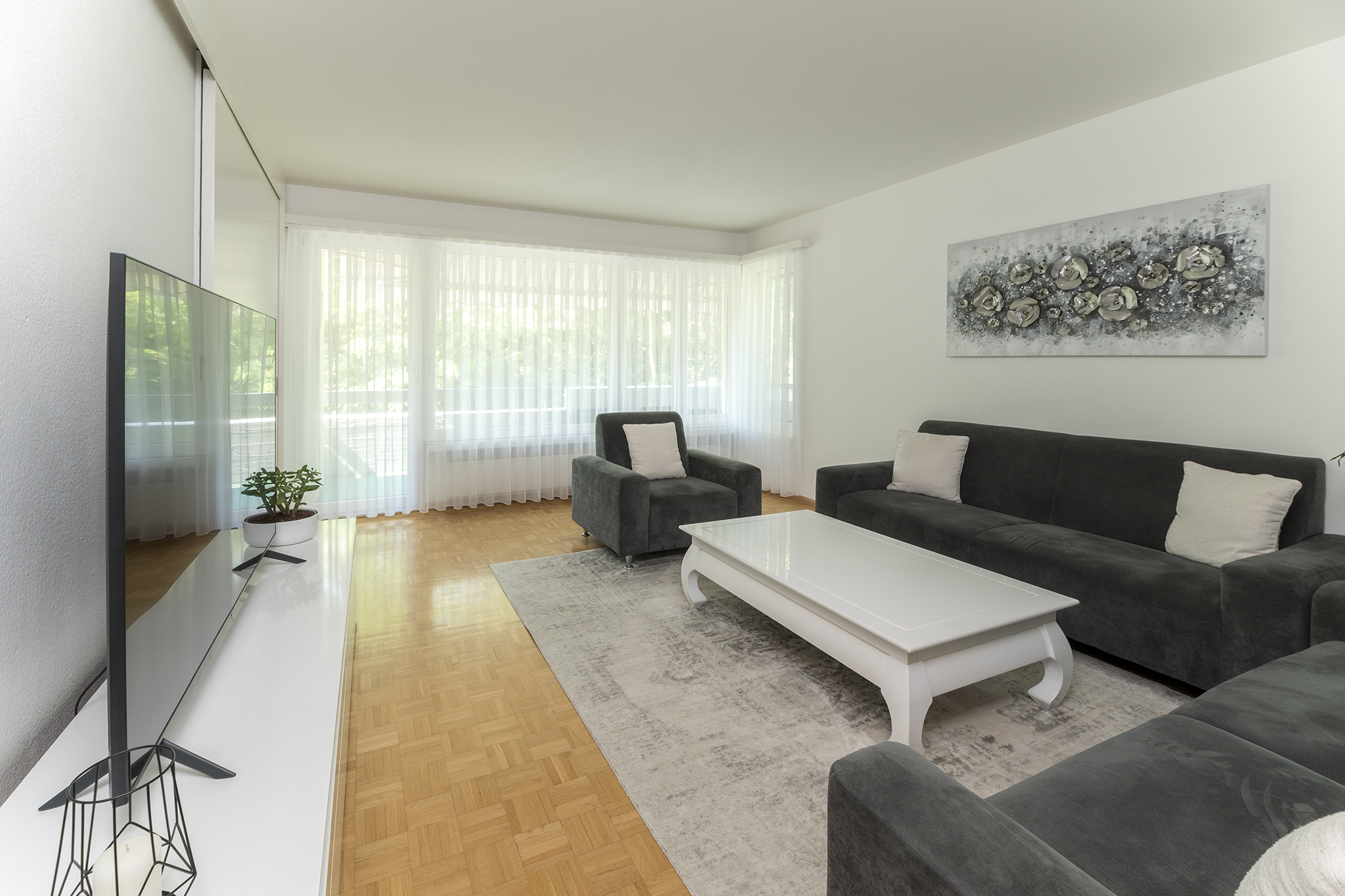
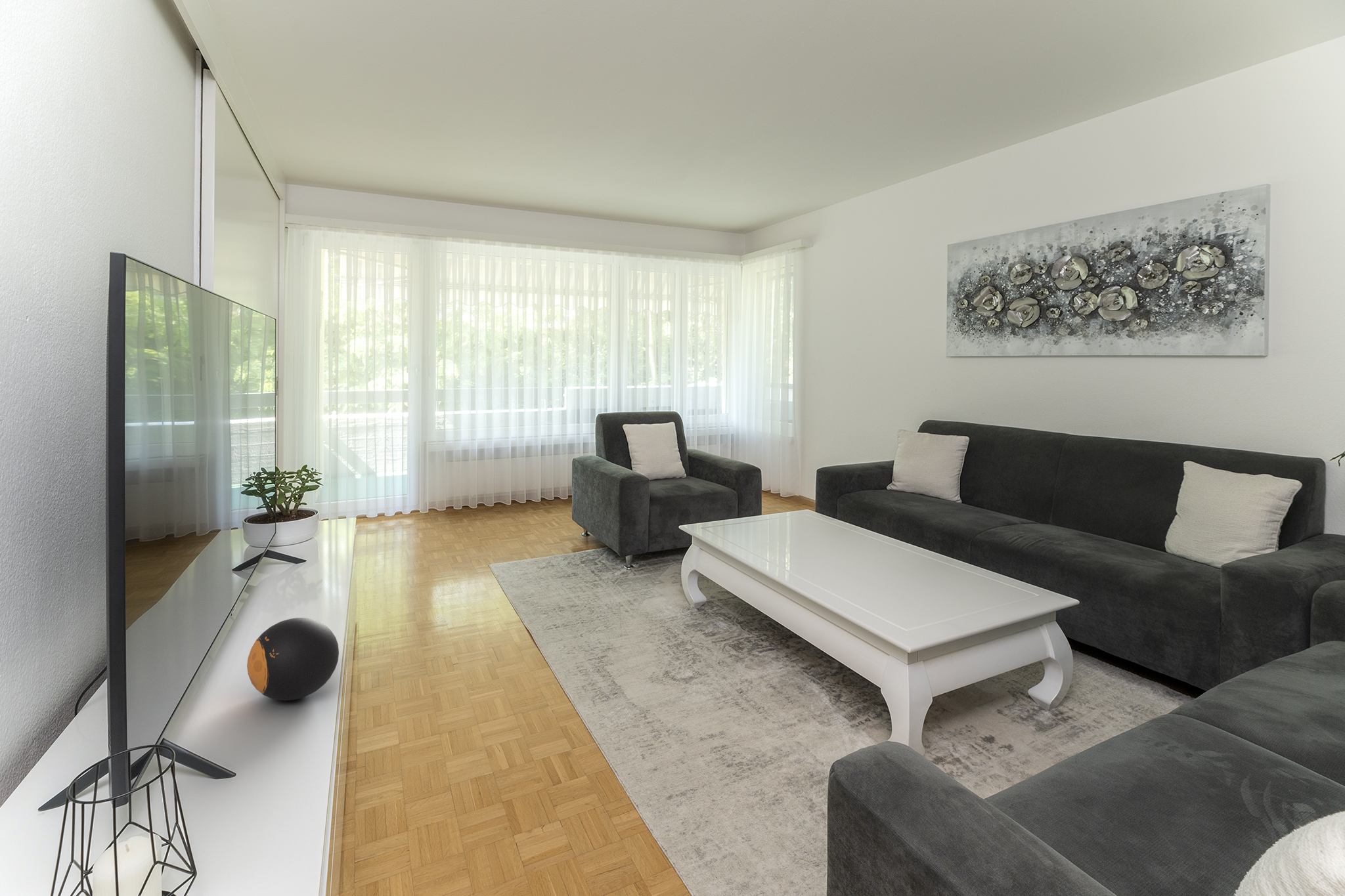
+ decorative ball [246,617,340,701]
